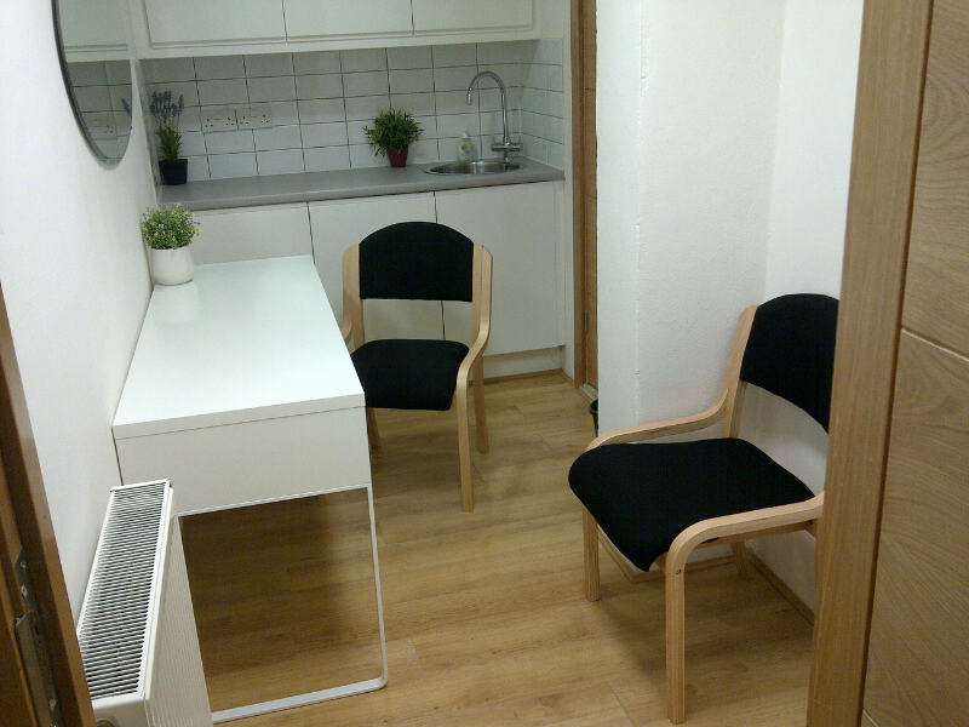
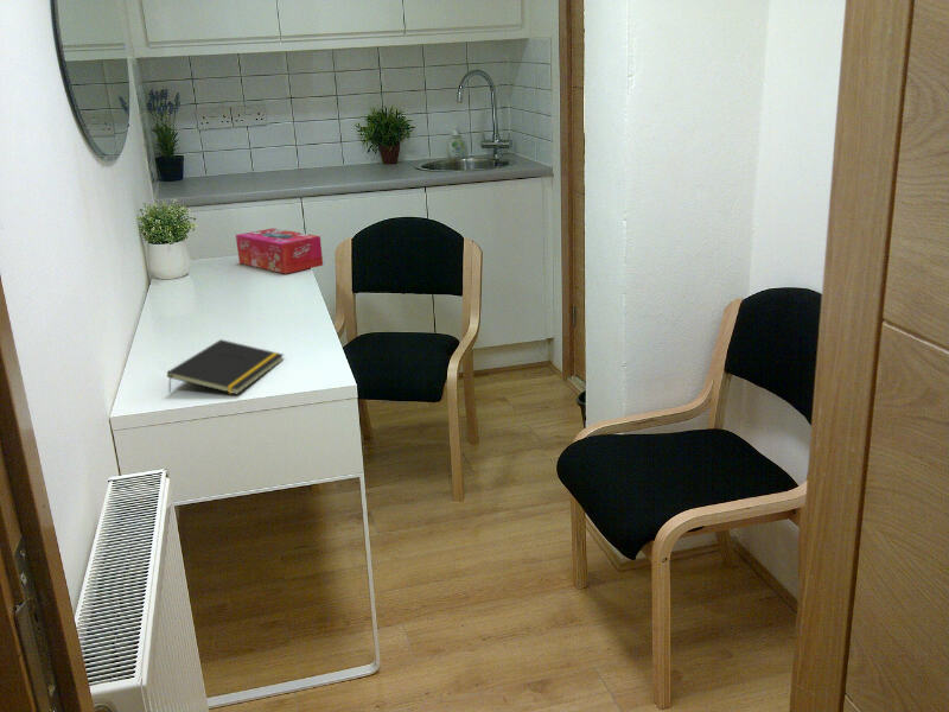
+ tissue box [235,227,324,275]
+ notepad [166,338,285,395]
